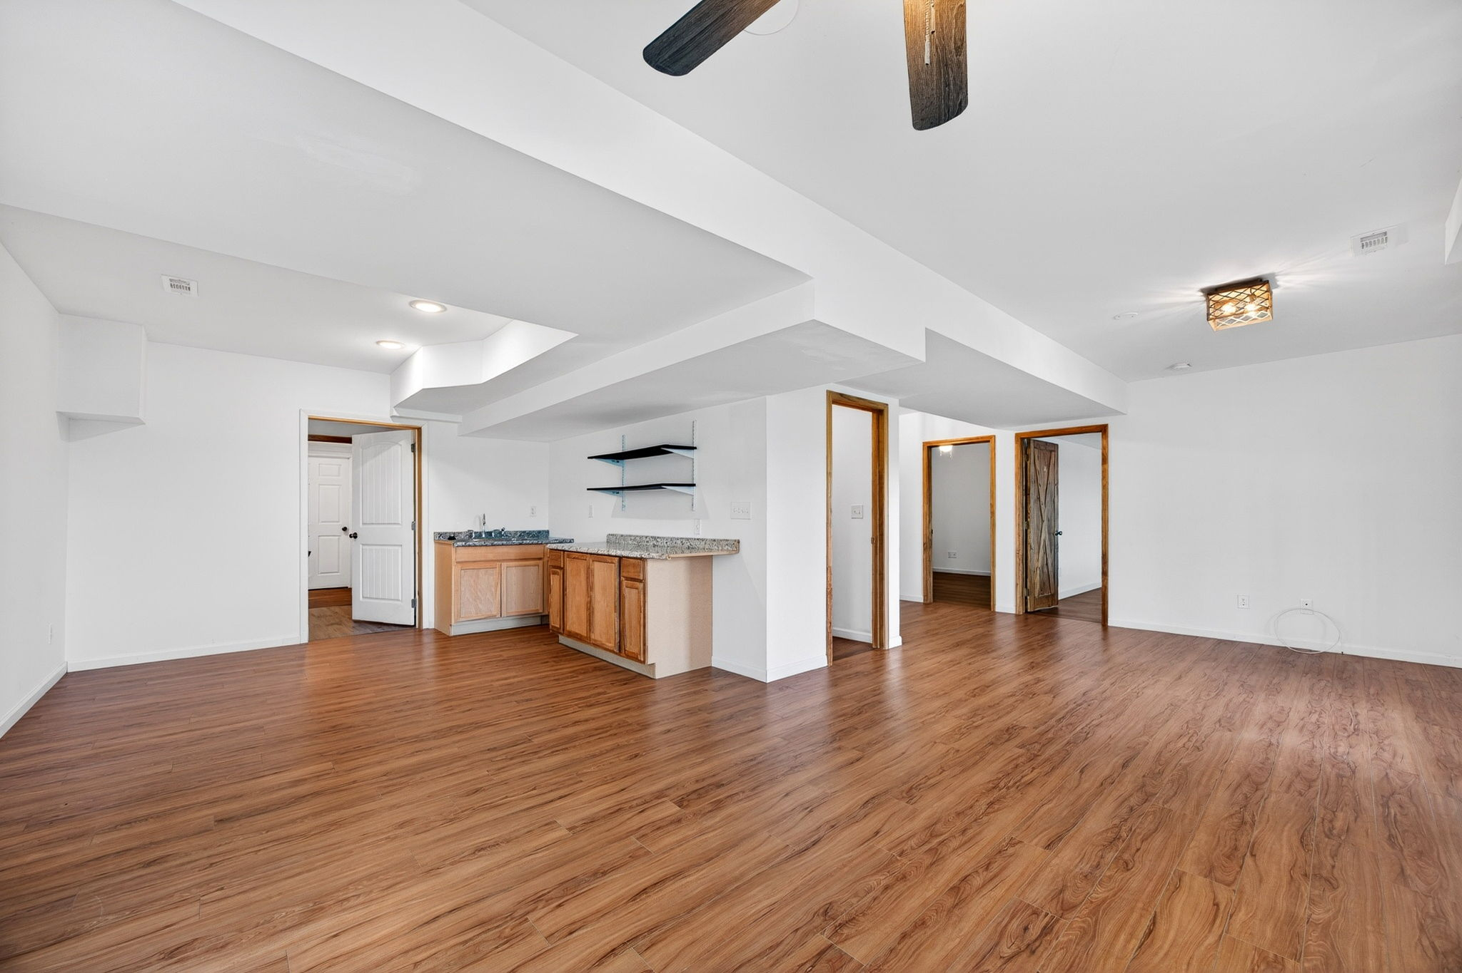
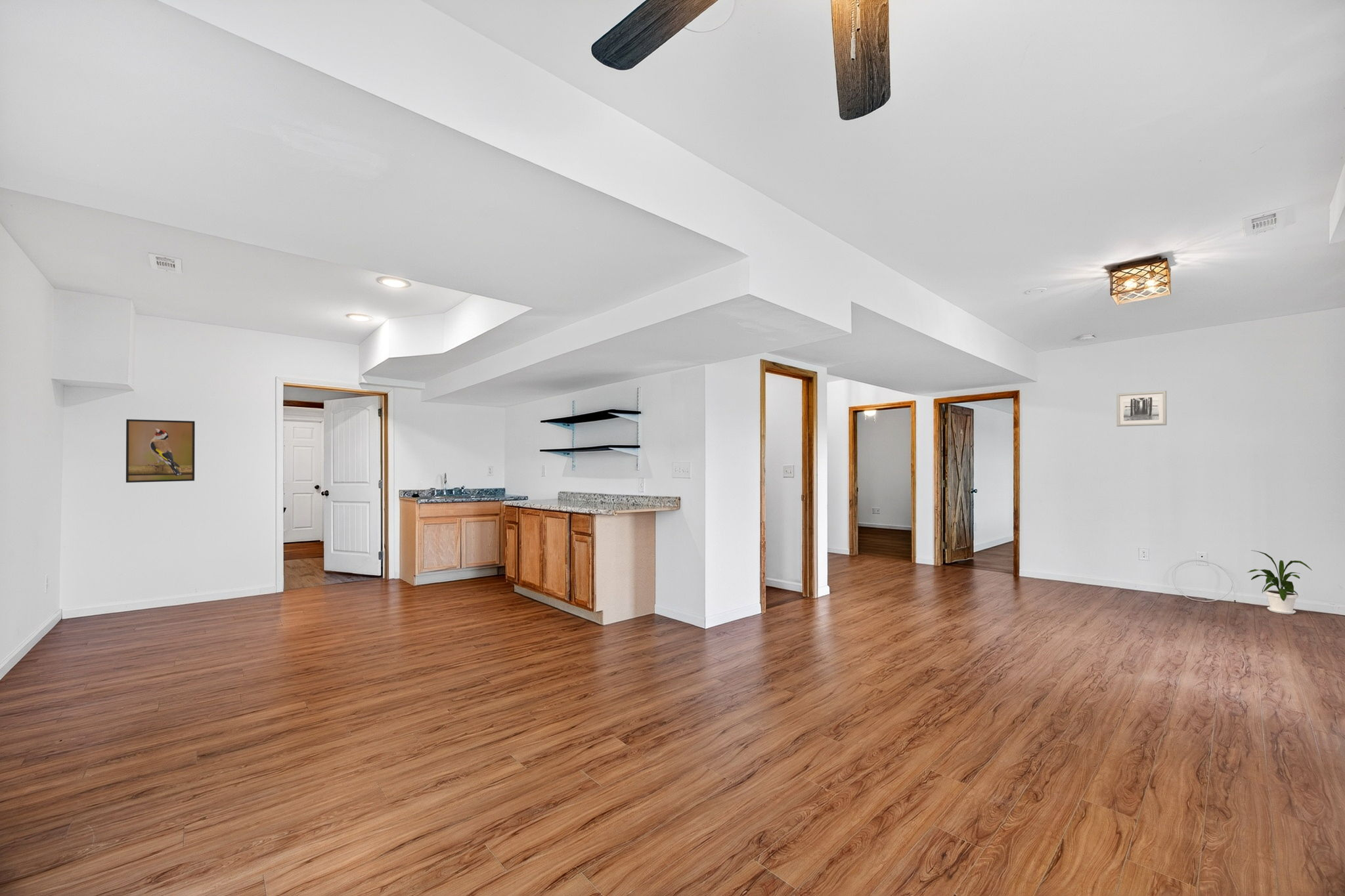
+ wall art [1116,390,1167,427]
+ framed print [125,419,196,483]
+ house plant [1247,549,1313,615]
